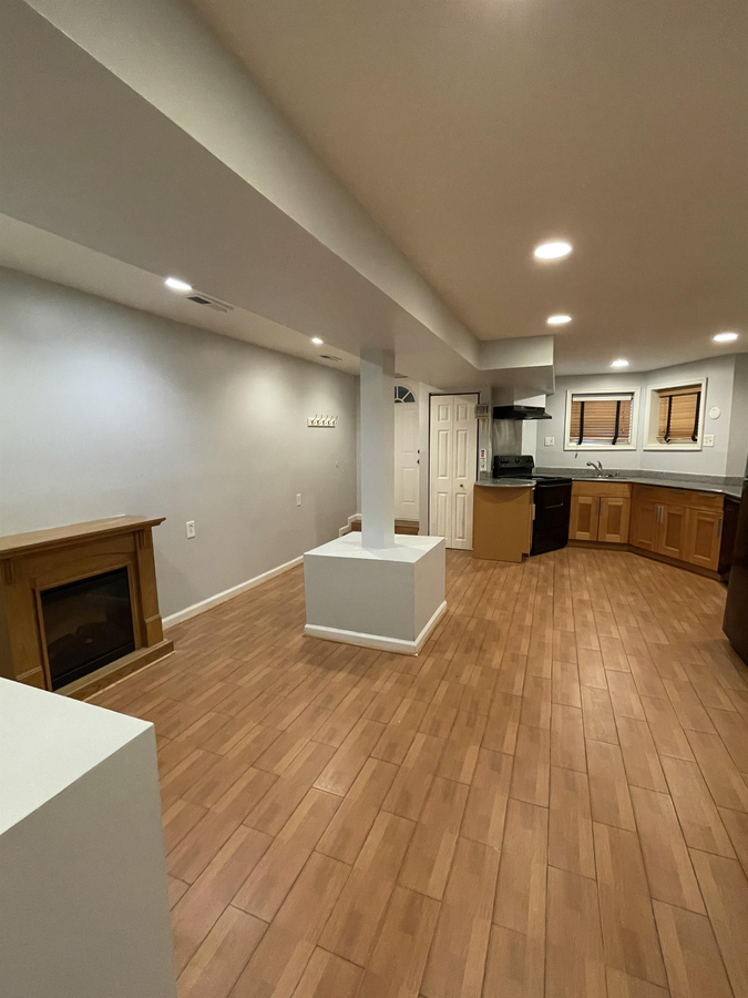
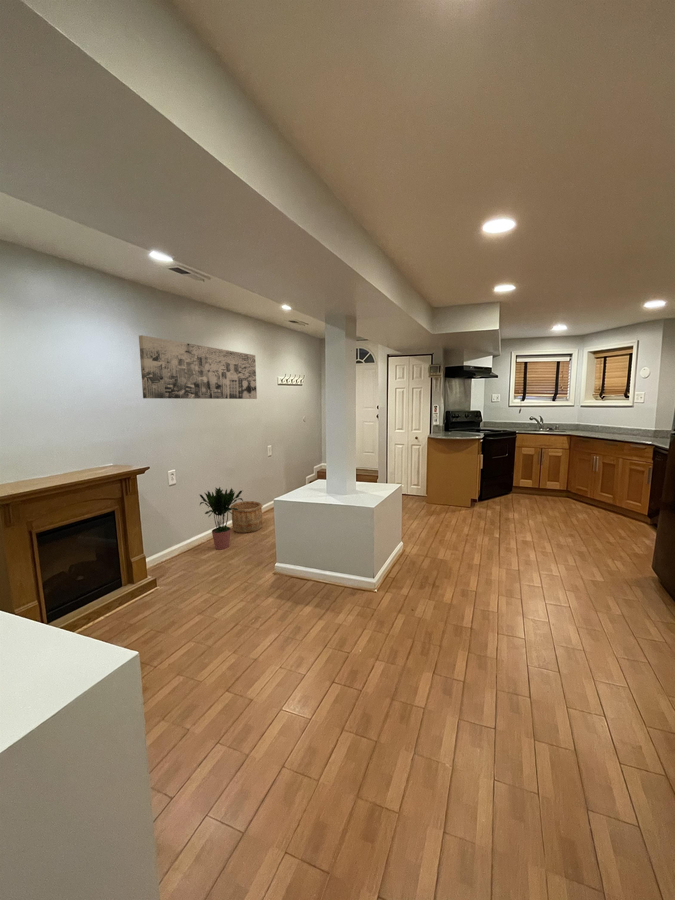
+ wall art [138,334,258,400]
+ wooden bucket [230,500,264,534]
+ potted plant [198,486,244,551]
